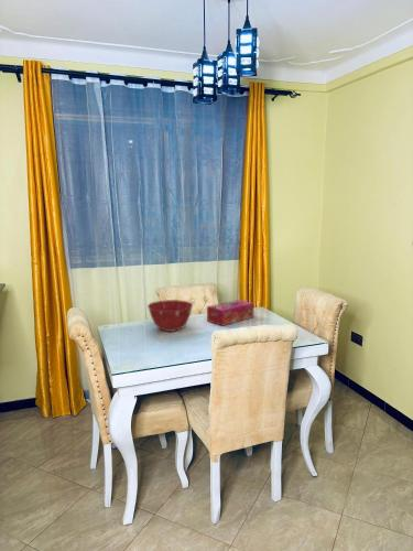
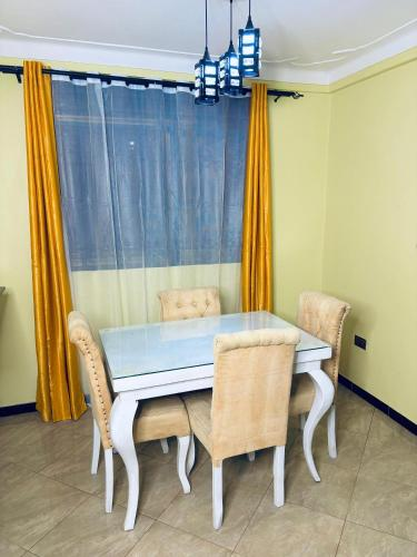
- mixing bowl [146,299,194,333]
- tissue box [206,299,254,326]
